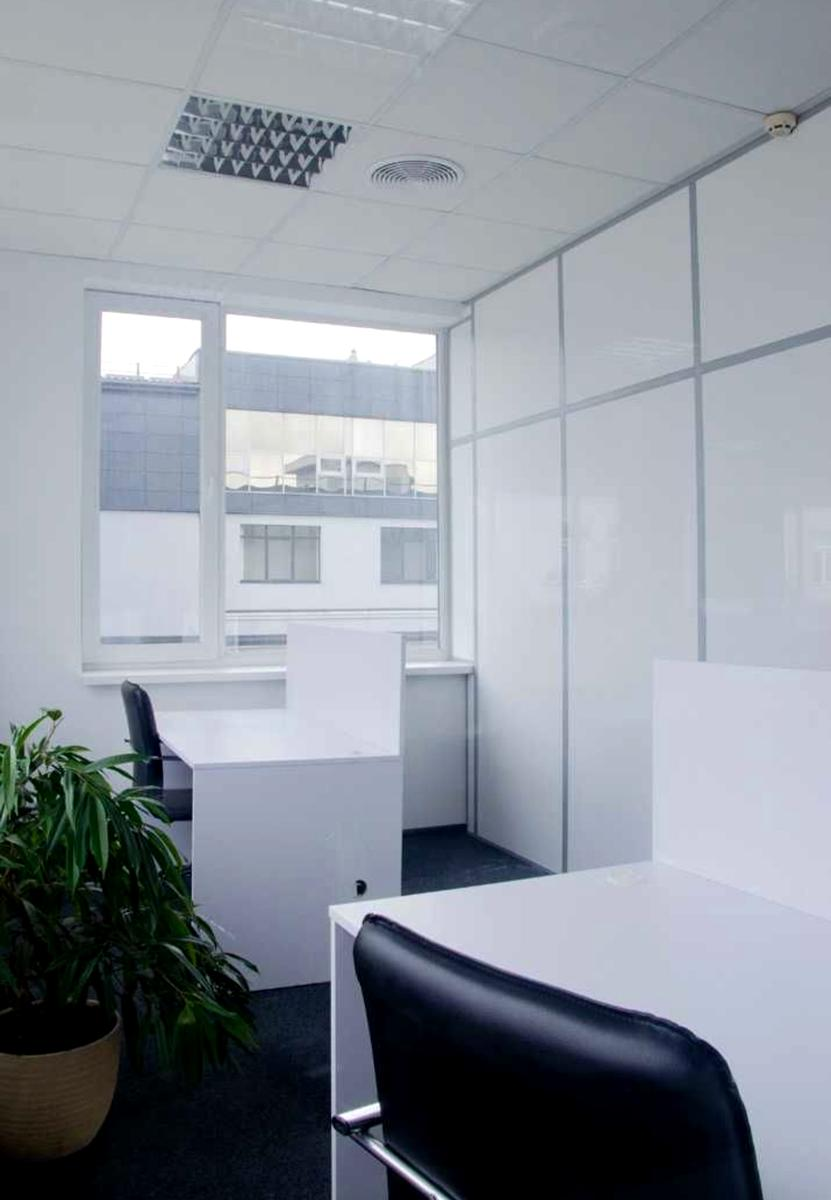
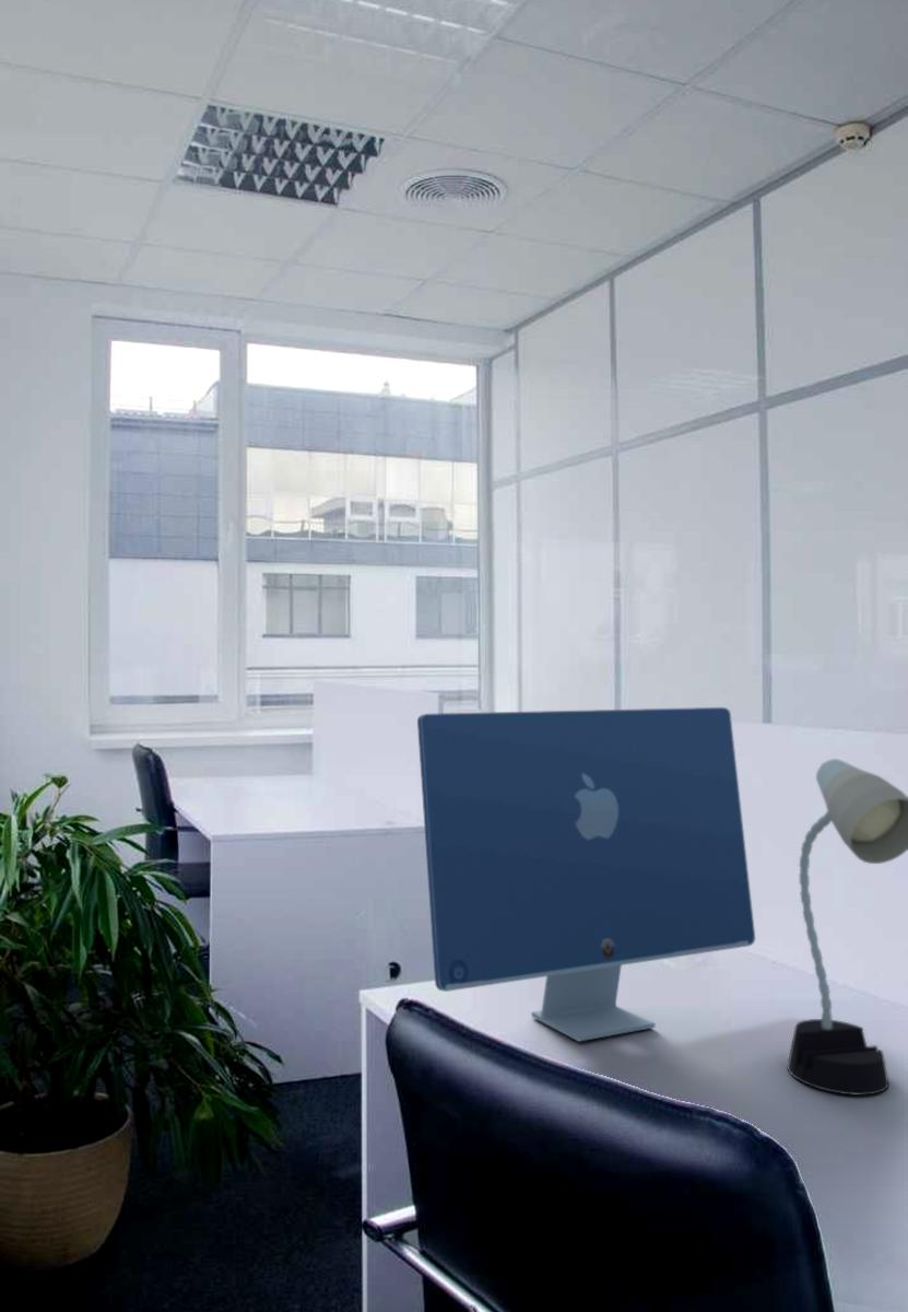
+ computer monitor [416,706,756,1043]
+ desk lamp [786,758,908,1097]
